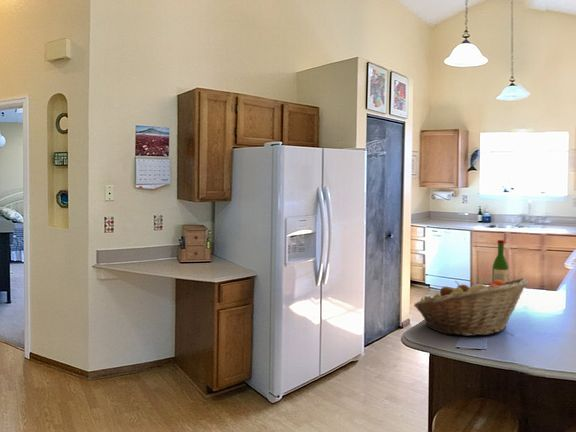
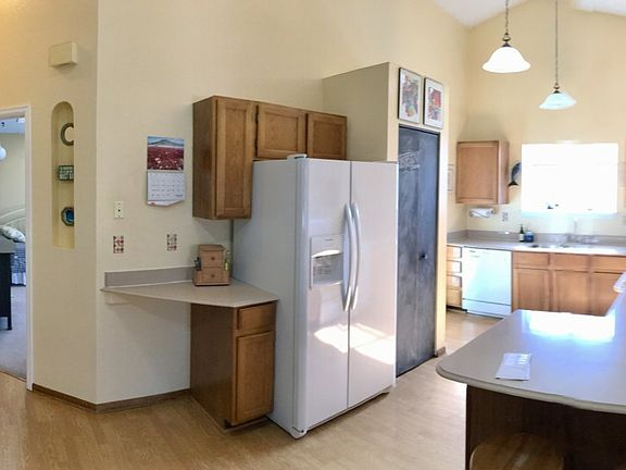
- fruit basket [413,277,529,337]
- wine bottle [491,239,509,284]
